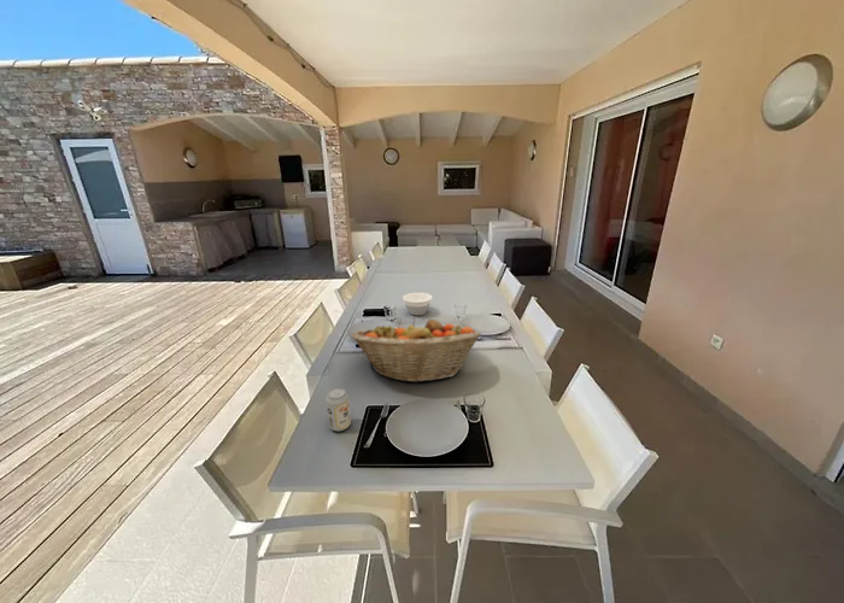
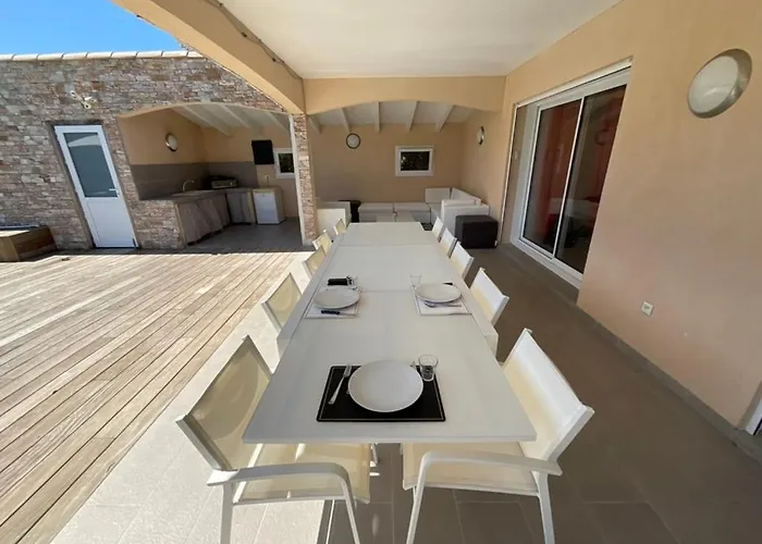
- bowl [402,292,433,316]
- beverage can [326,387,352,432]
- fruit basket [350,317,482,384]
